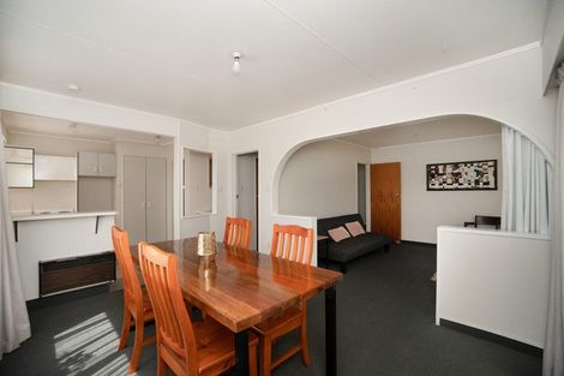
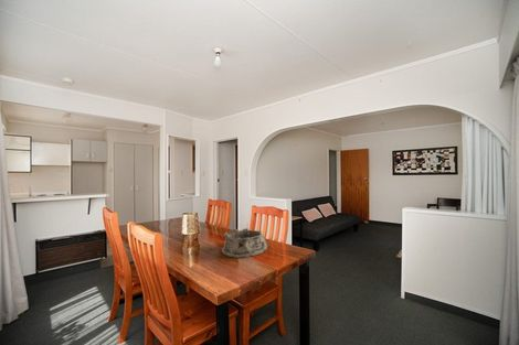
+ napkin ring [221,227,269,259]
